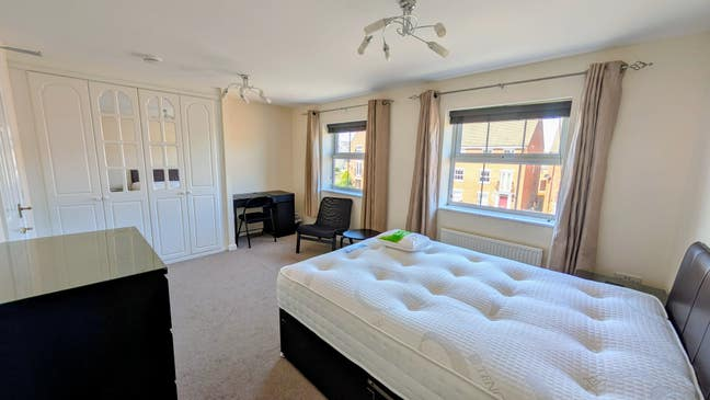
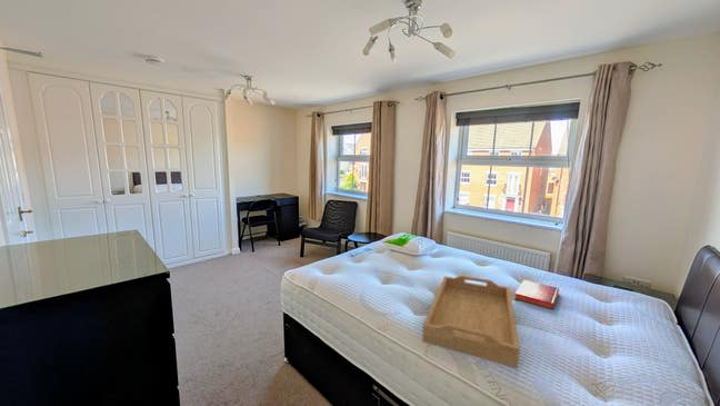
+ serving tray [421,275,521,369]
+ hardback book [513,279,560,310]
